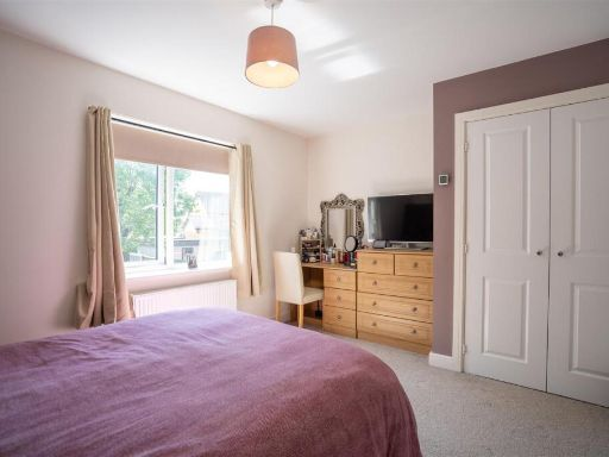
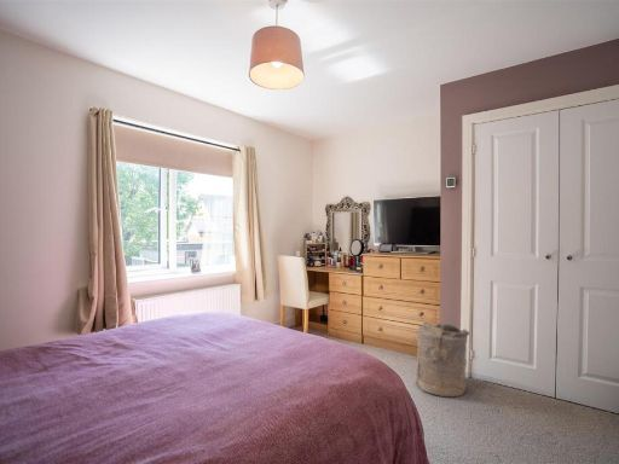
+ laundry hamper [411,321,470,398]
